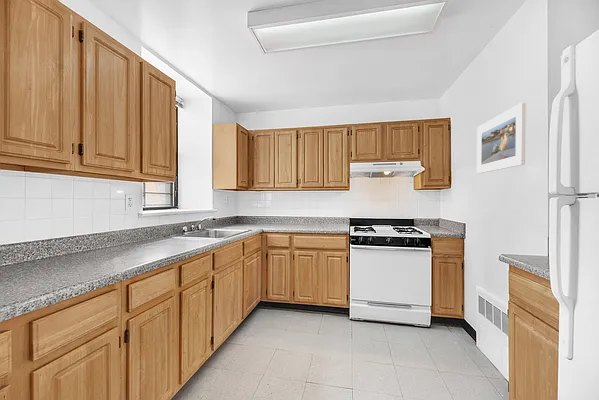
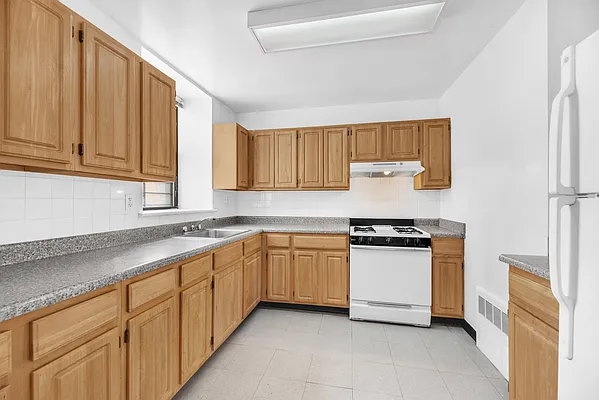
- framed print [476,101,526,175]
